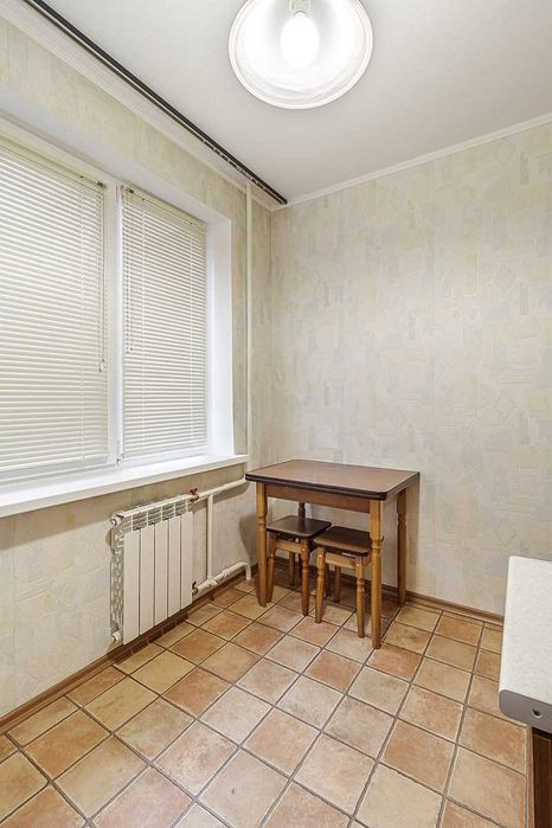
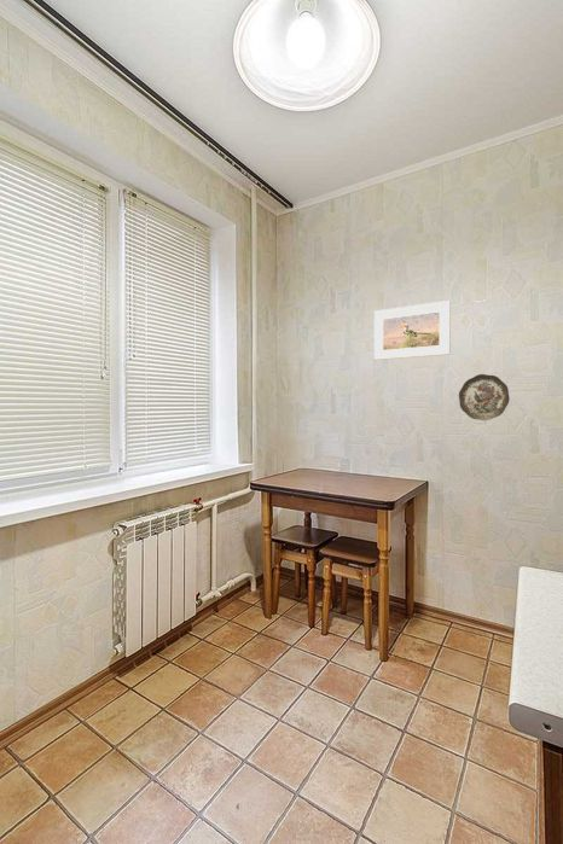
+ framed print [373,299,452,361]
+ decorative plate [458,373,511,421]
